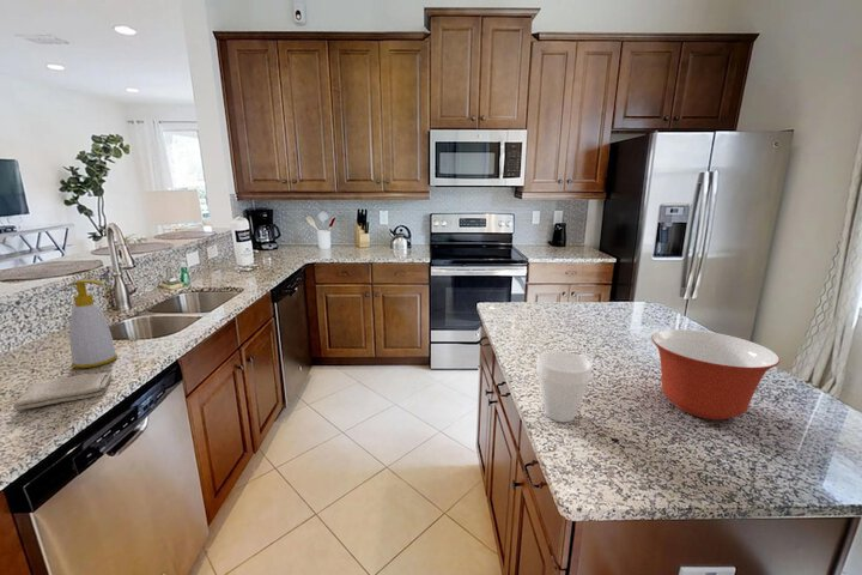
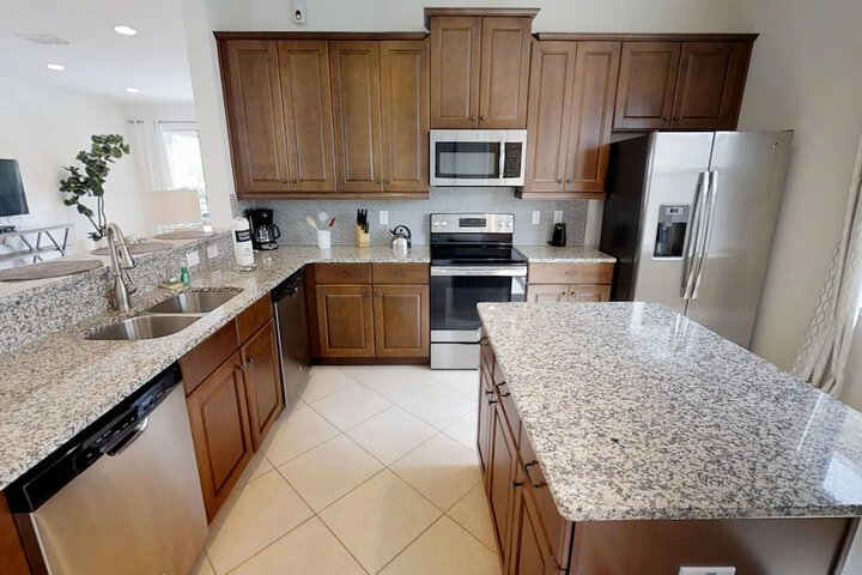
- soap bottle [67,279,119,369]
- cup [535,350,594,423]
- washcloth [12,371,113,411]
- mixing bowl [650,328,781,420]
